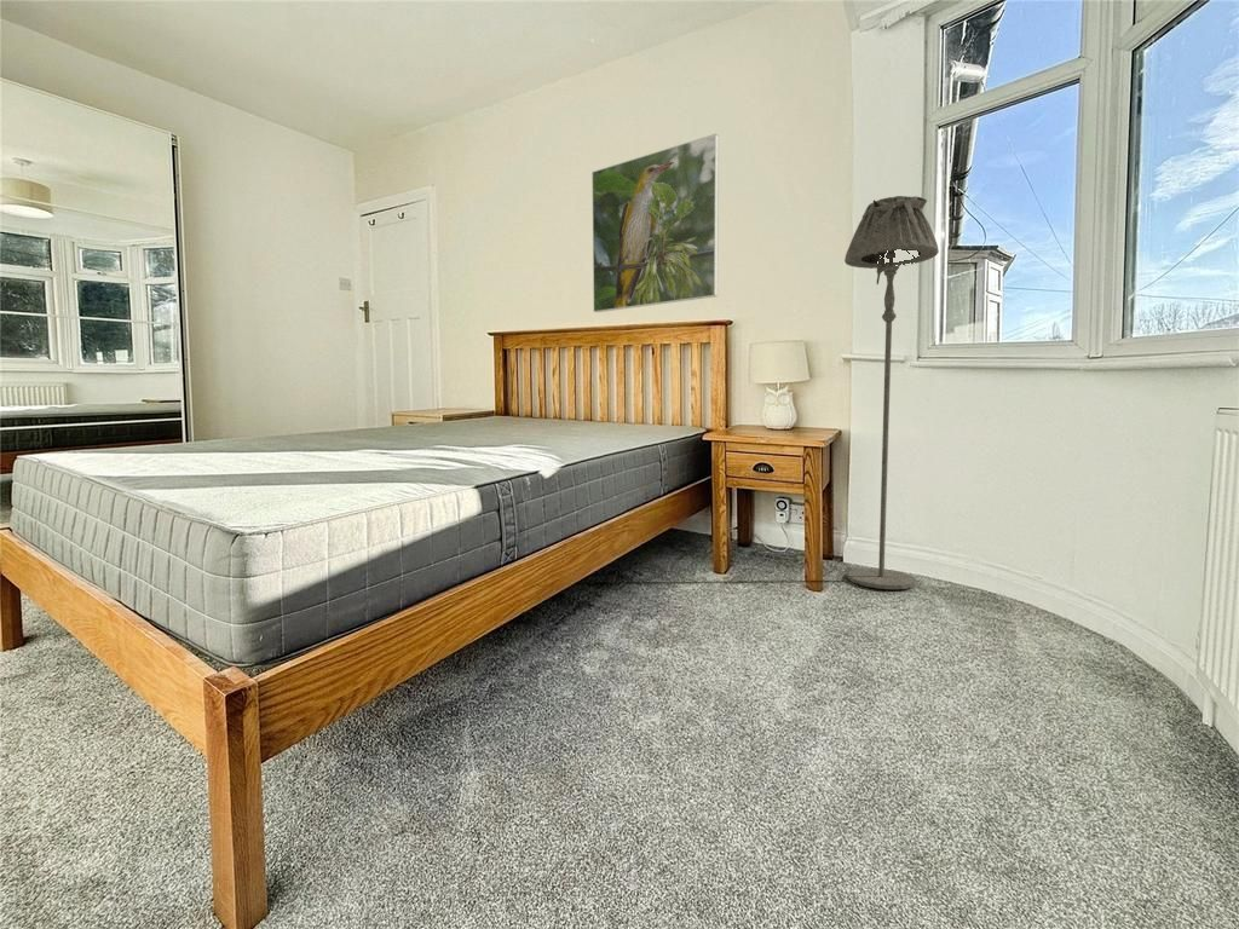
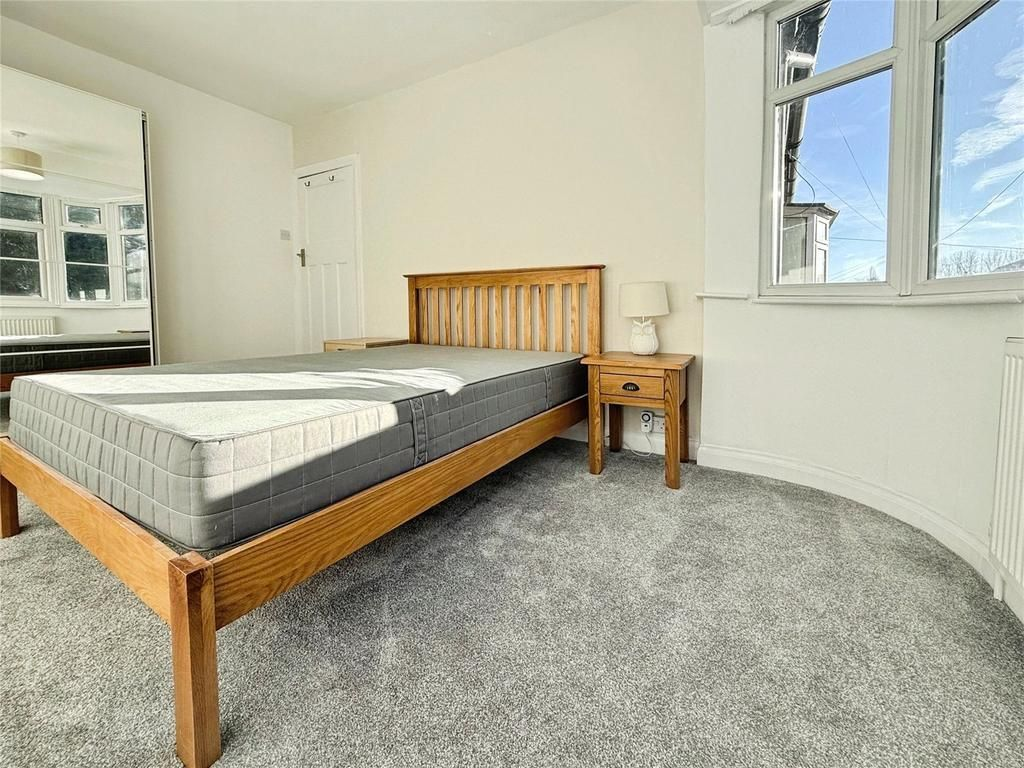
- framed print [590,133,720,313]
- floor lamp [843,195,940,590]
